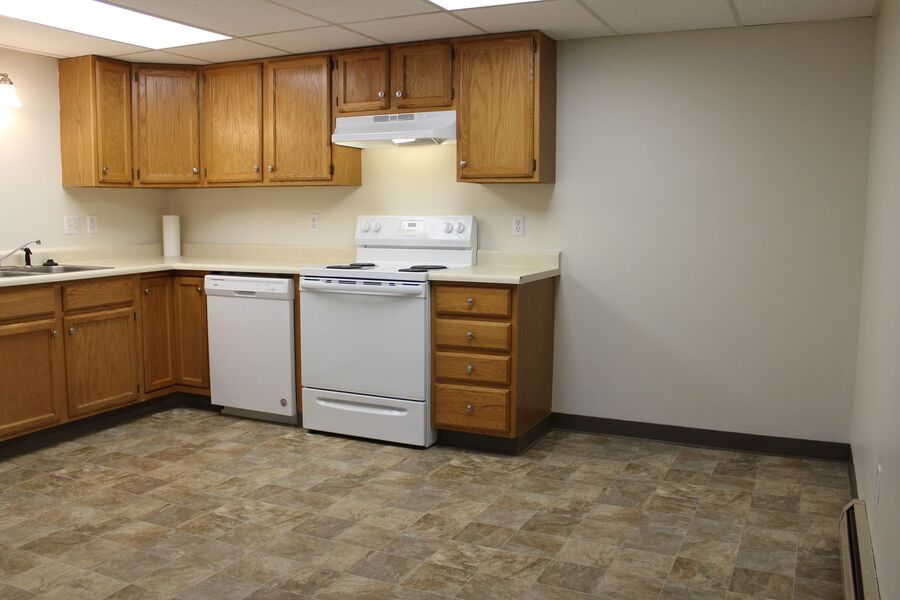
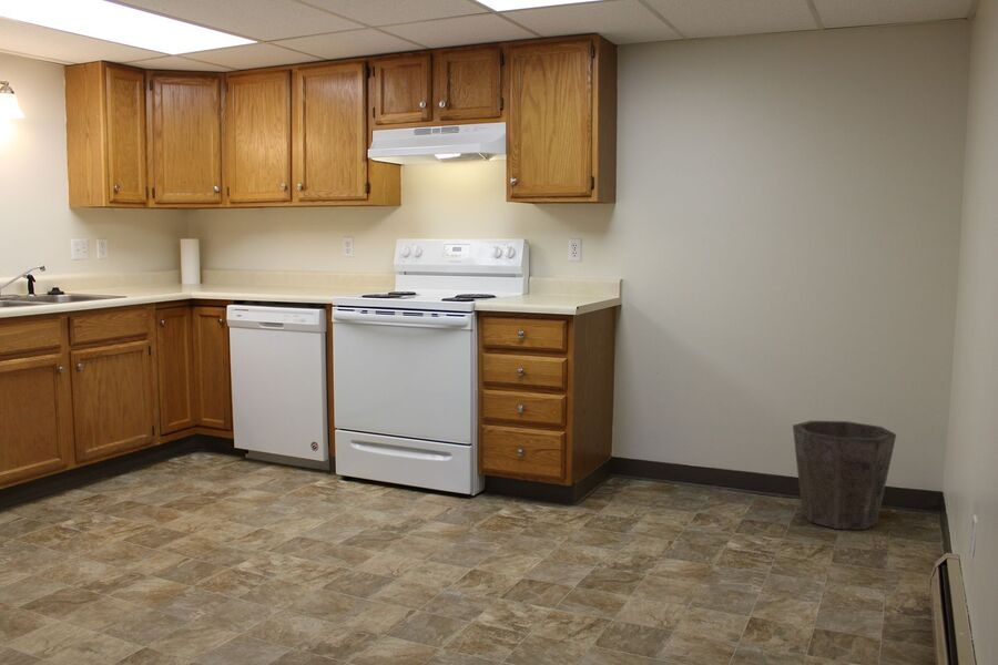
+ waste bin [792,420,897,531]
